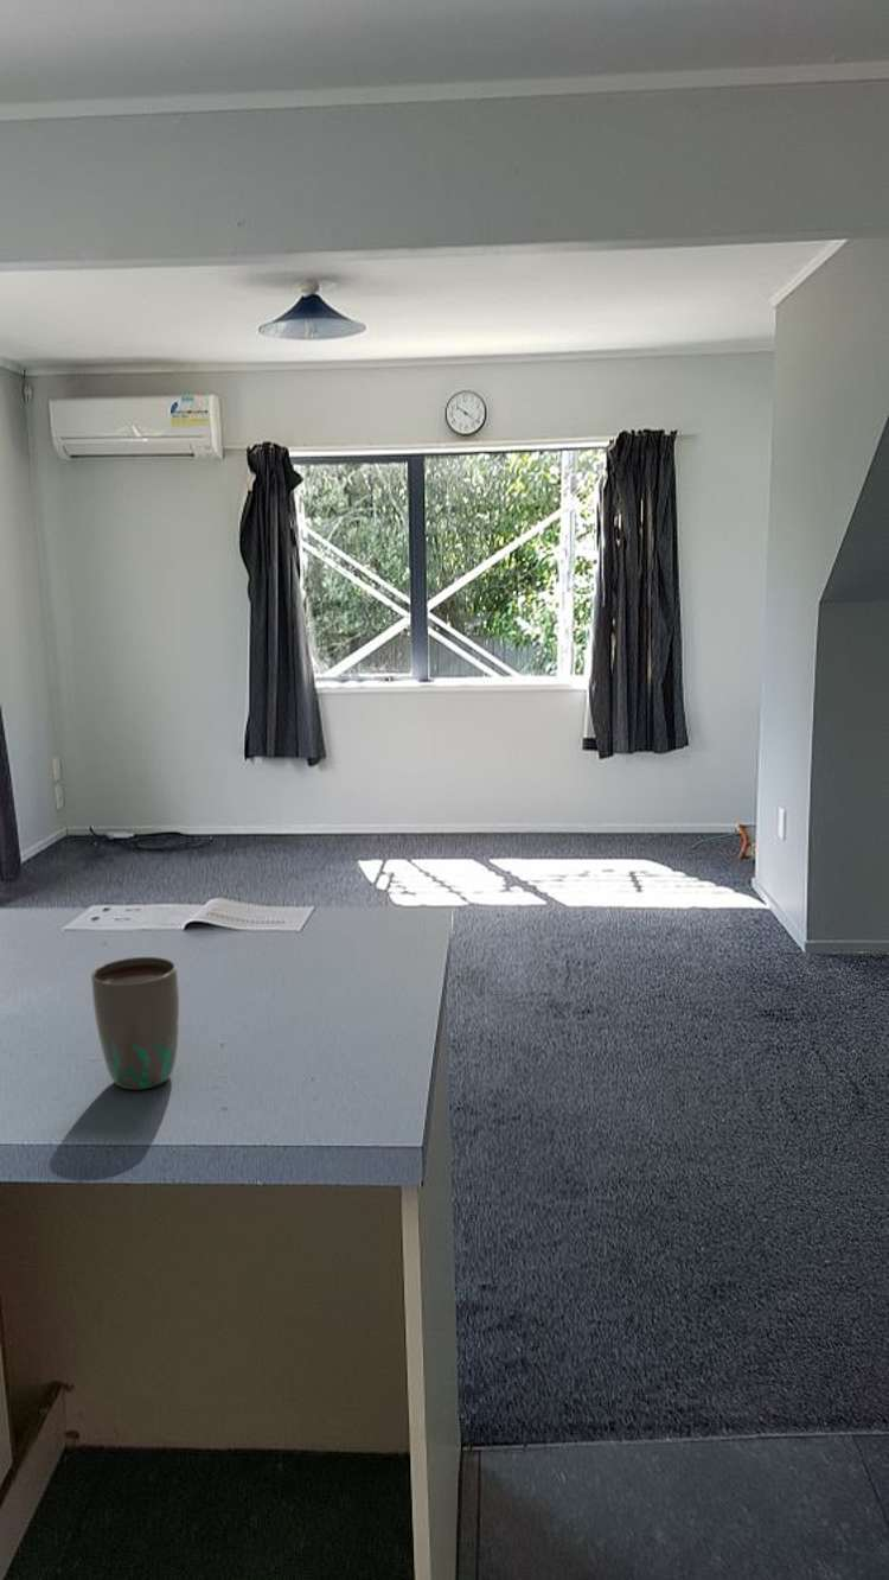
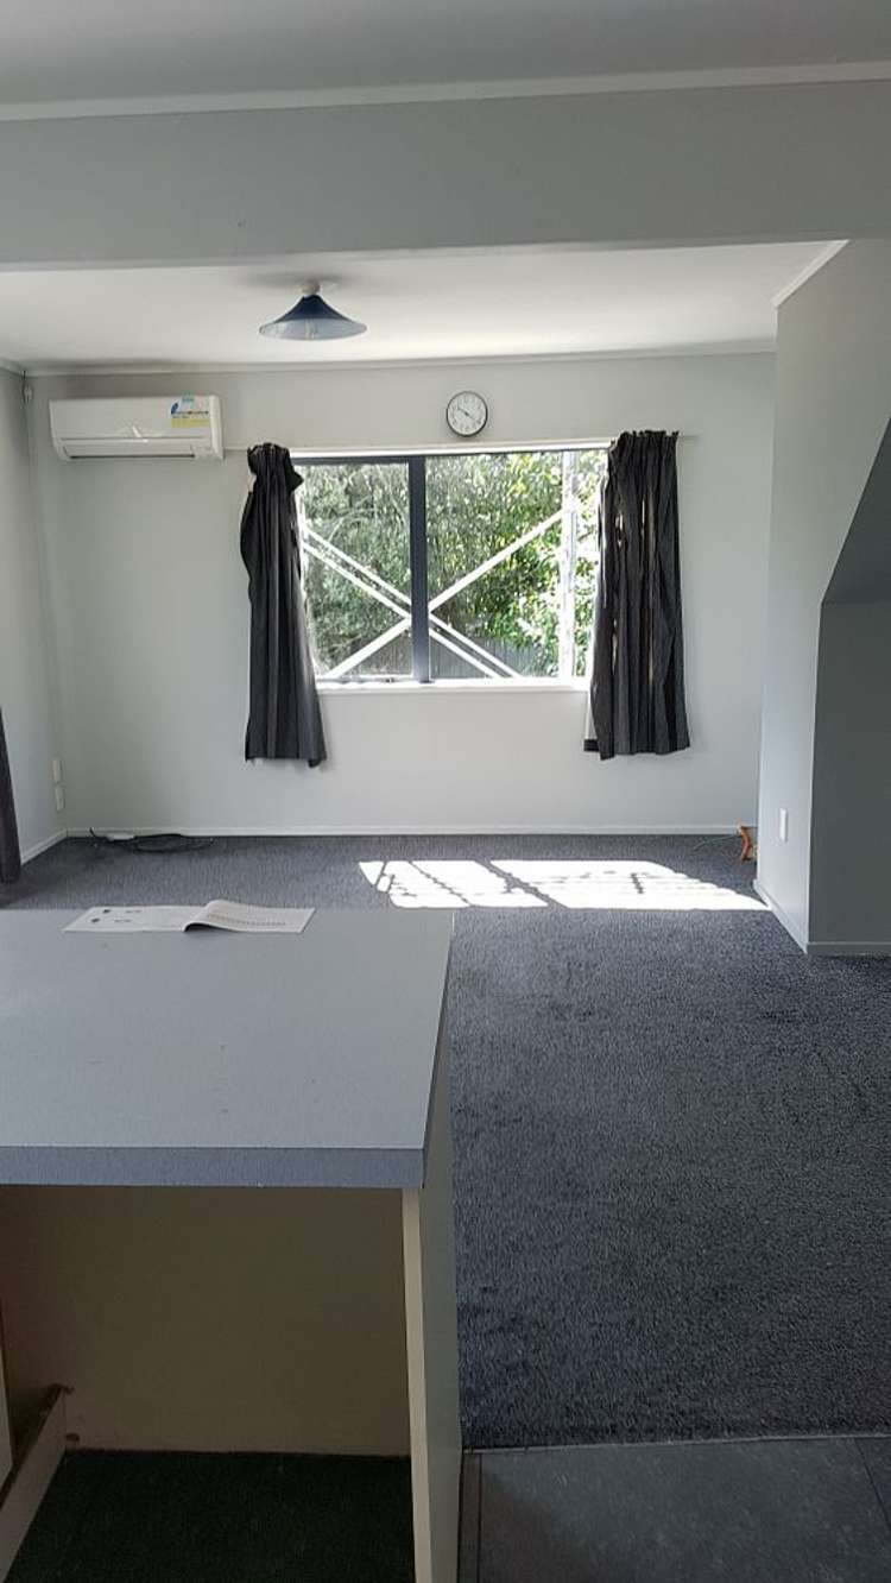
- mug [90,956,180,1091]
